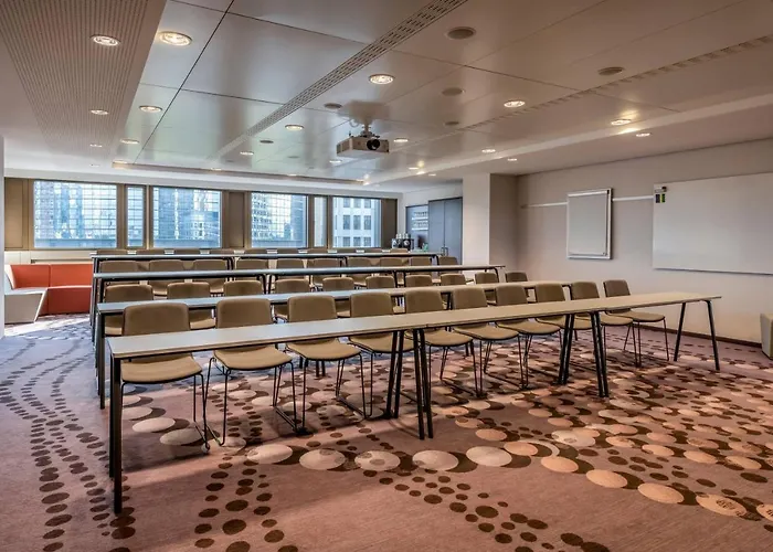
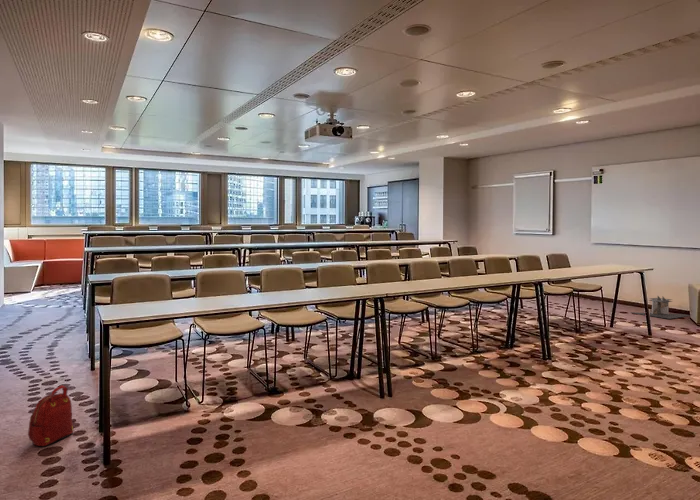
+ backpack [27,384,74,447]
+ trash can [629,295,691,320]
